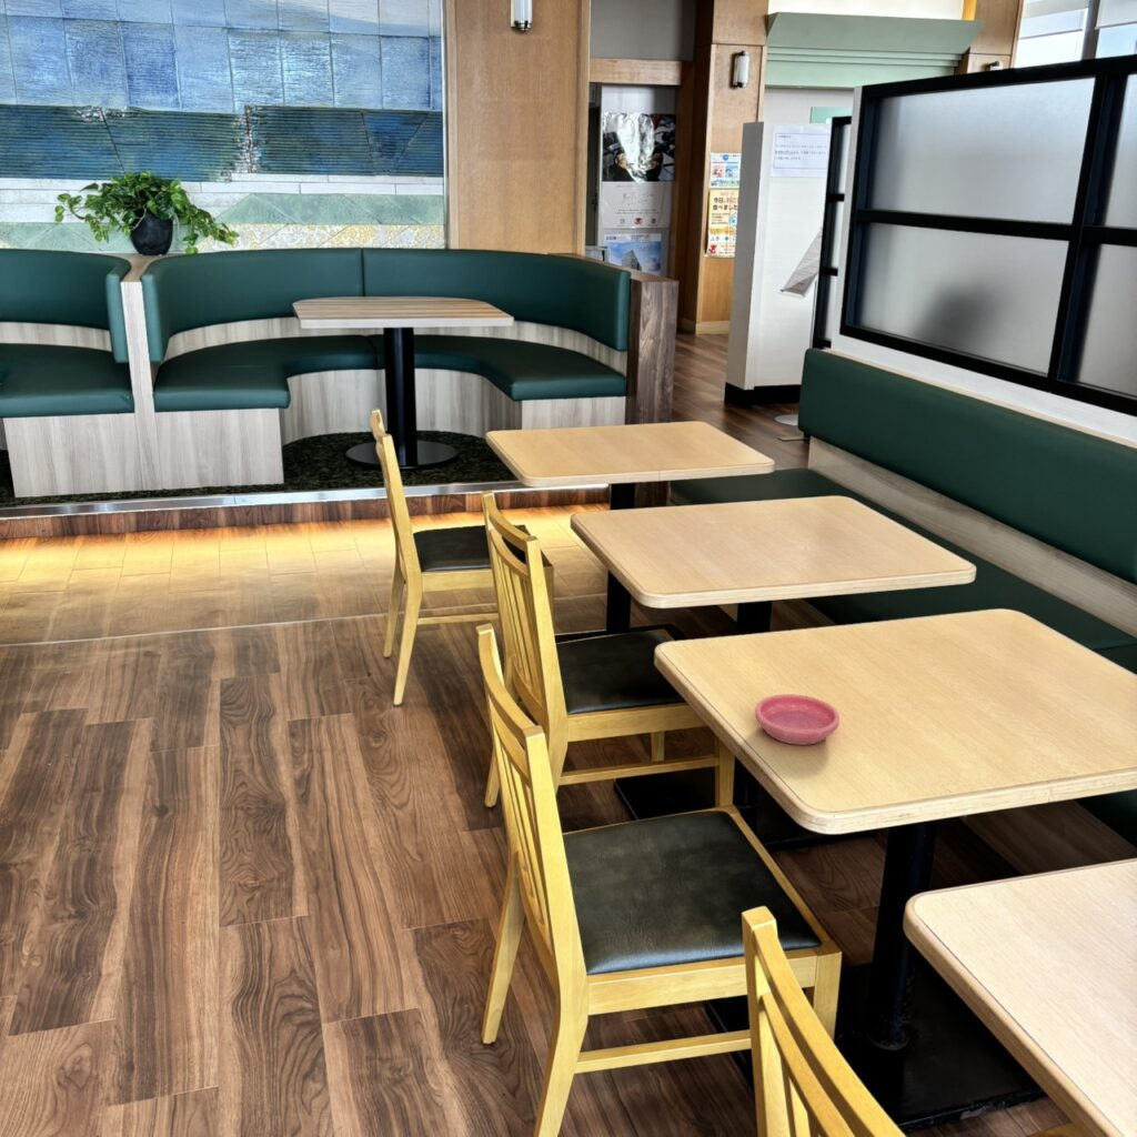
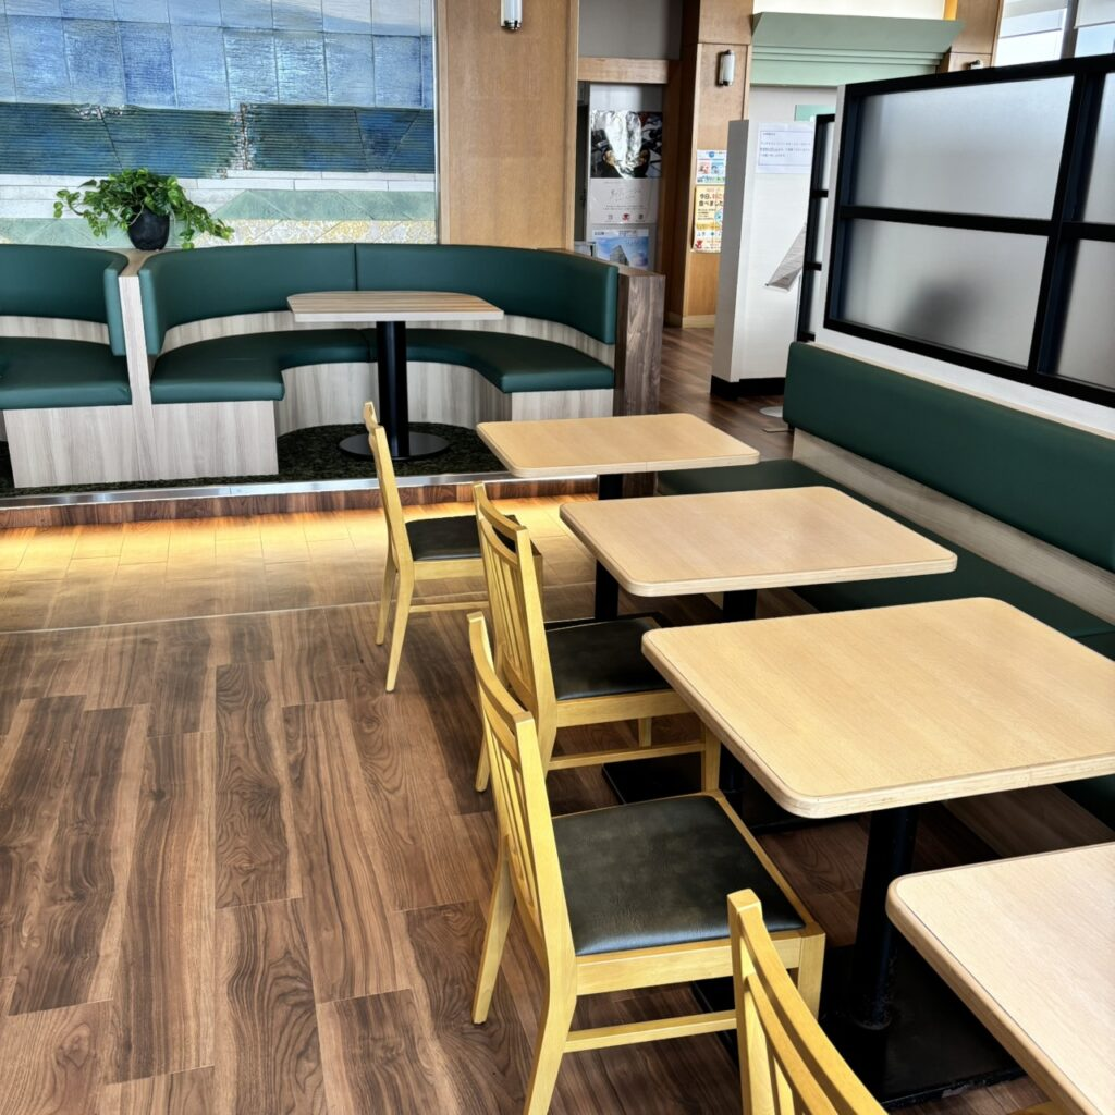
- saucer [754,693,841,746]
